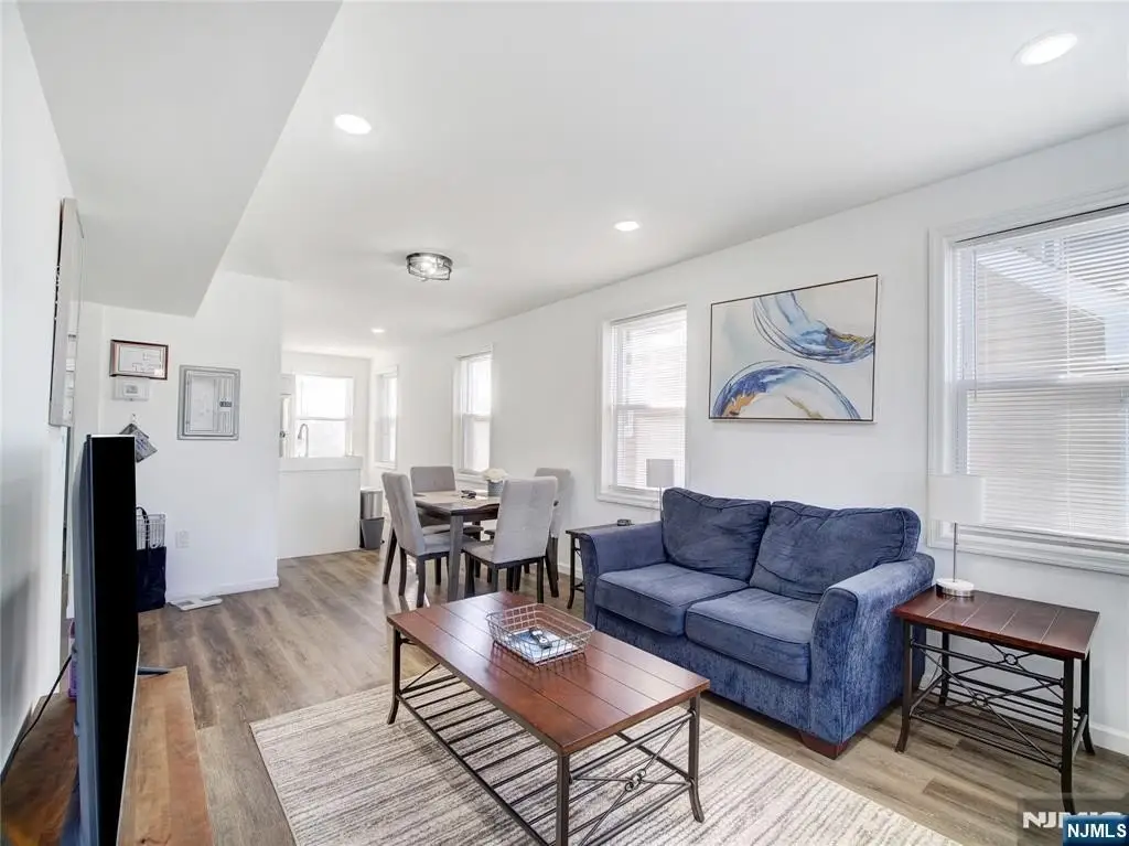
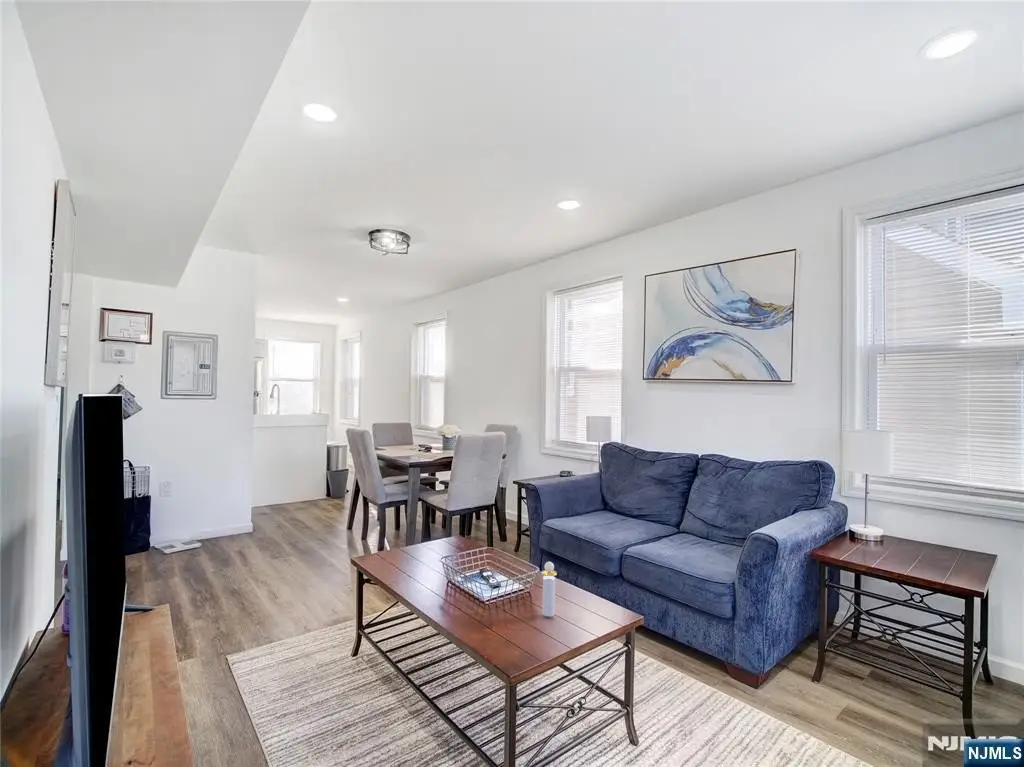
+ perfume bottle [540,561,558,617]
